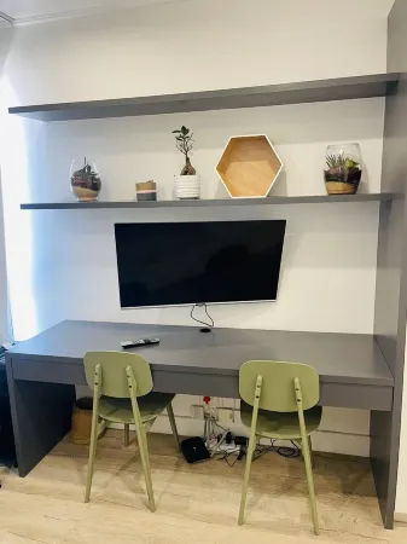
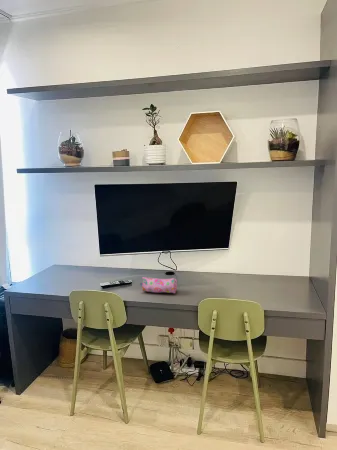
+ pencil case [139,276,178,294]
